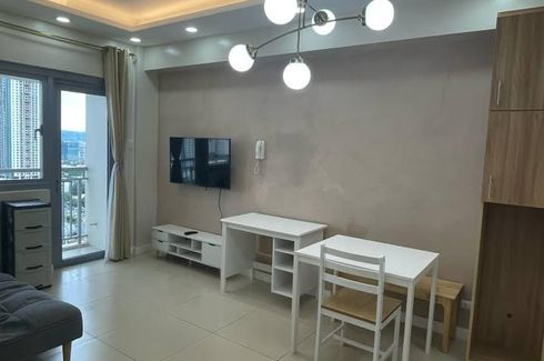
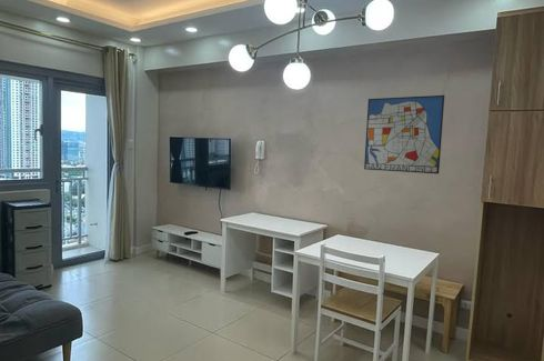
+ wall art [363,94,445,174]
